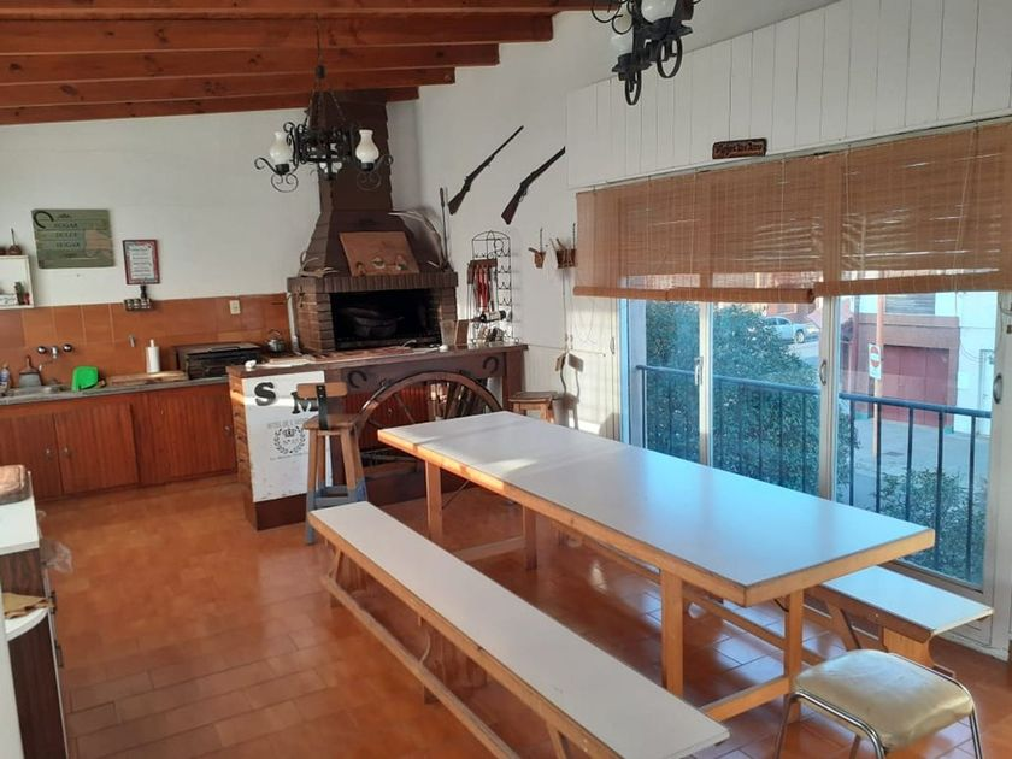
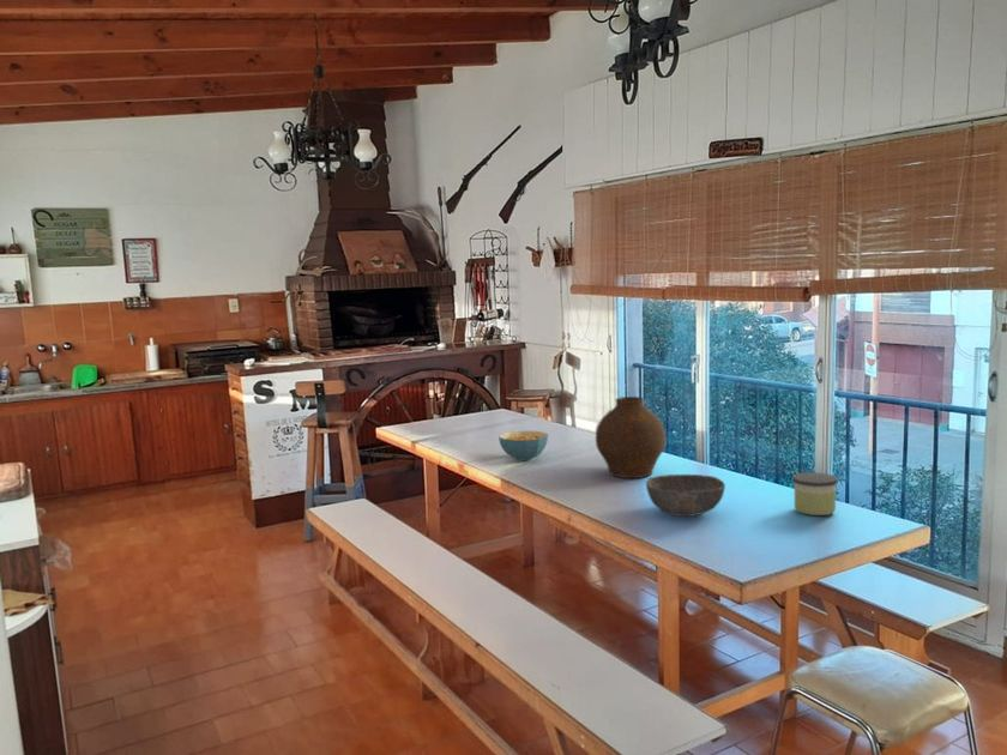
+ cereal bowl [498,430,549,463]
+ vase [595,395,667,479]
+ bowl [645,473,726,518]
+ candle [791,471,839,517]
